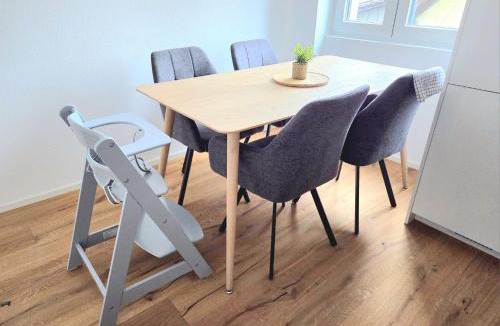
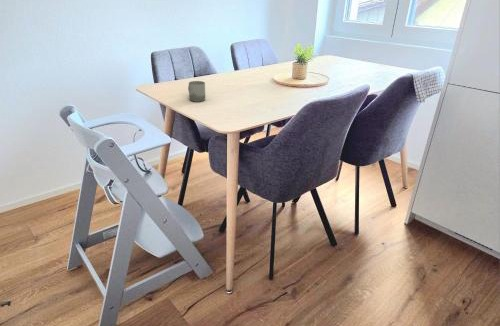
+ cup [187,80,206,103]
